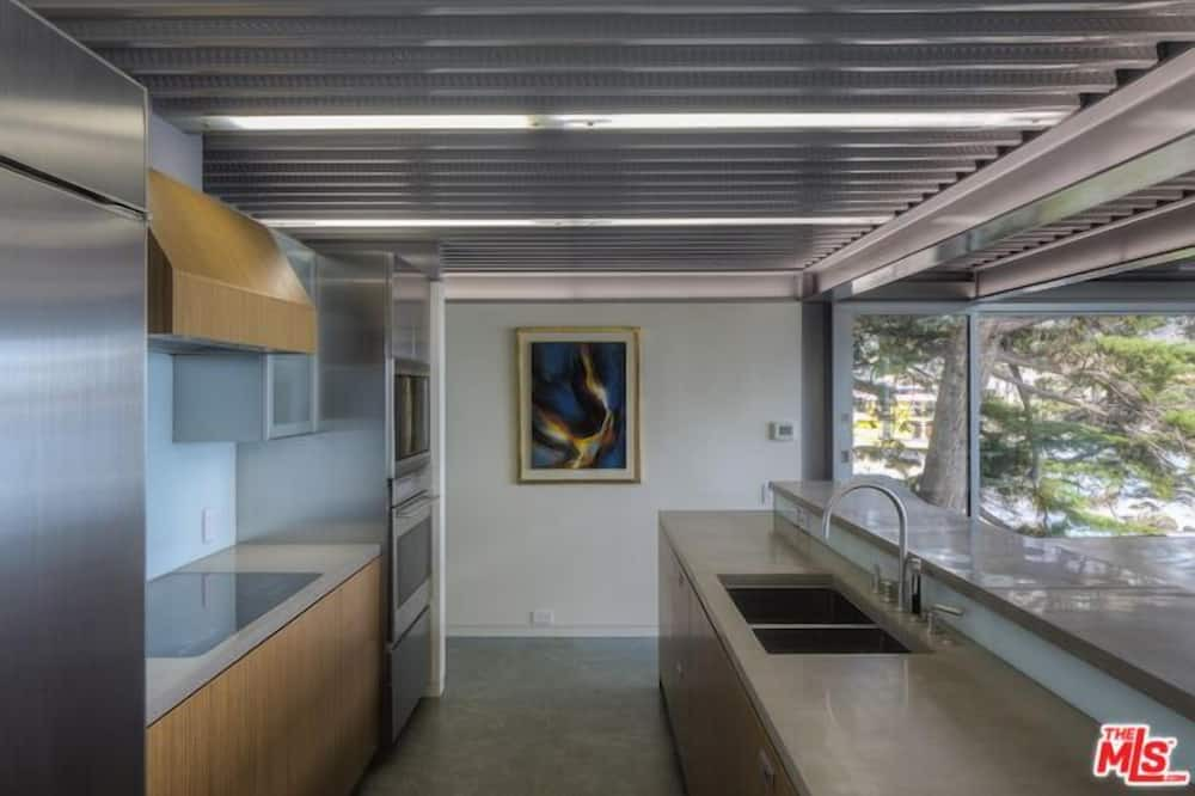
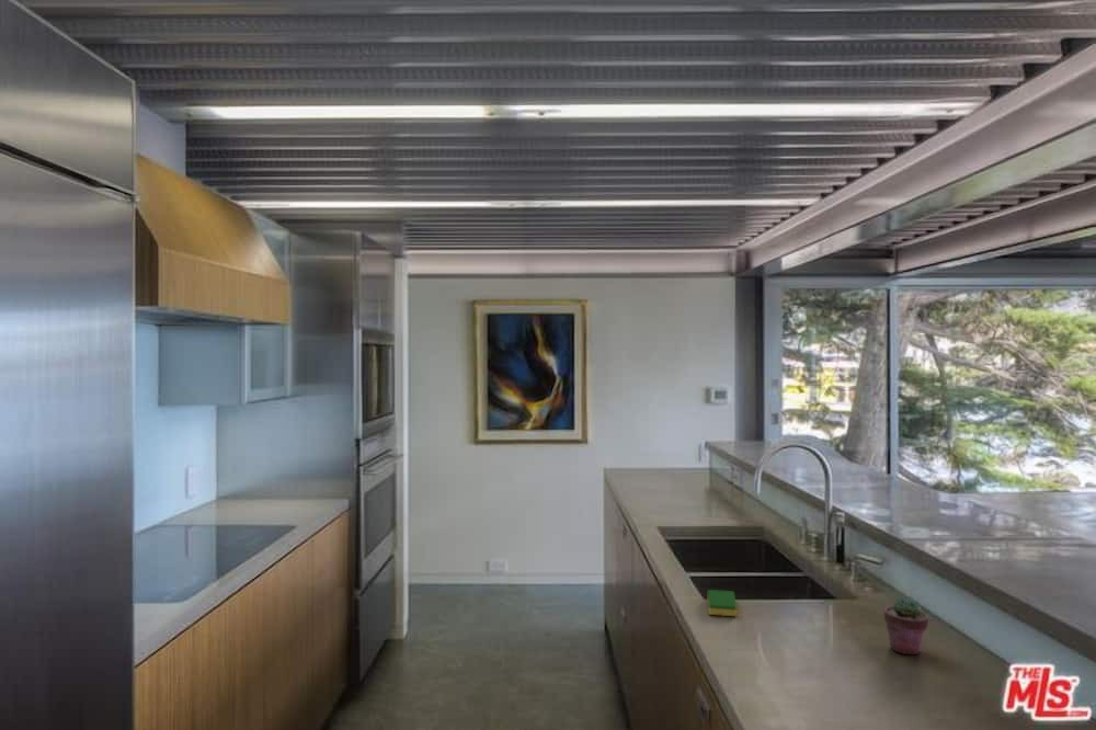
+ potted succulent [883,595,929,655]
+ dish sponge [707,589,738,617]
